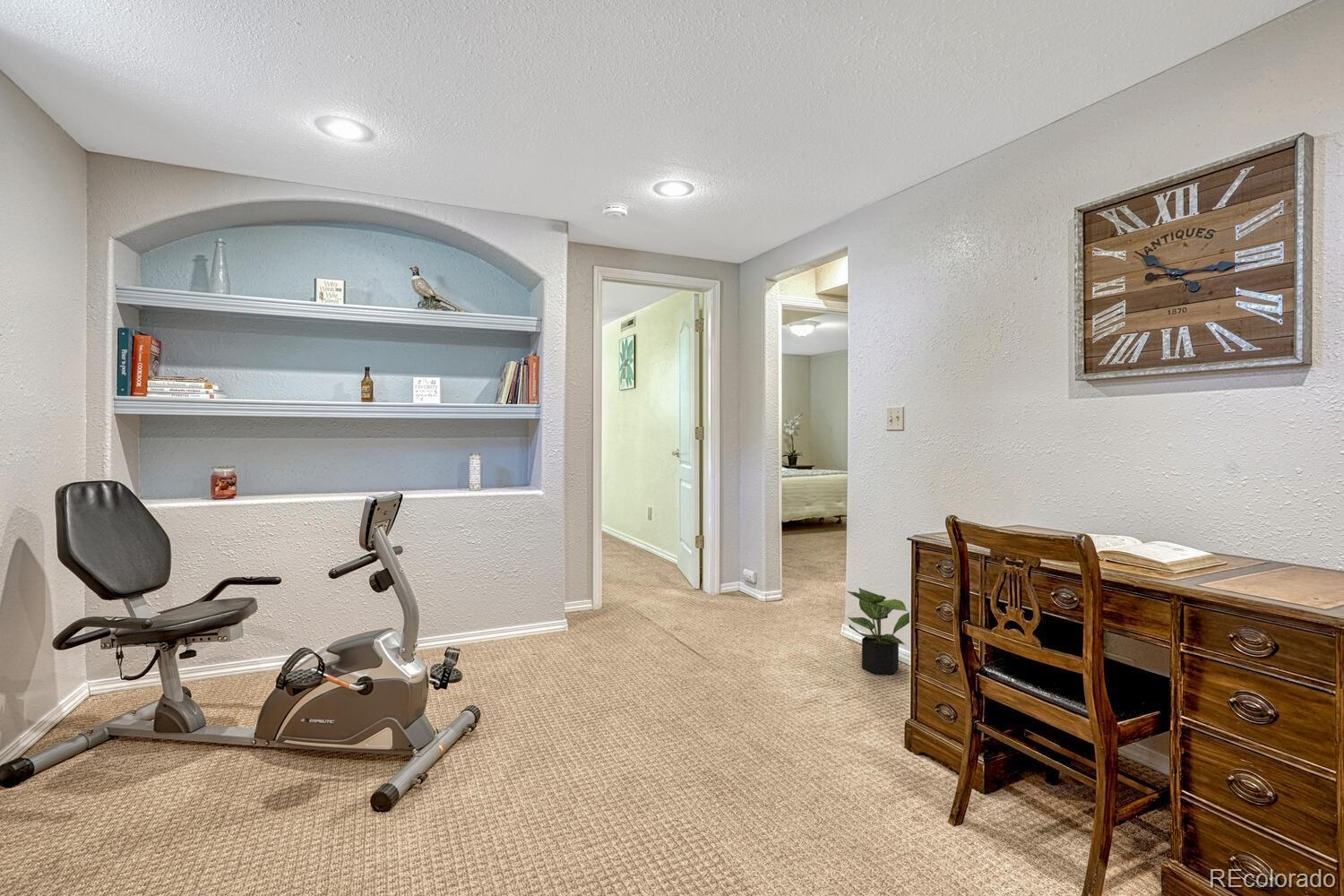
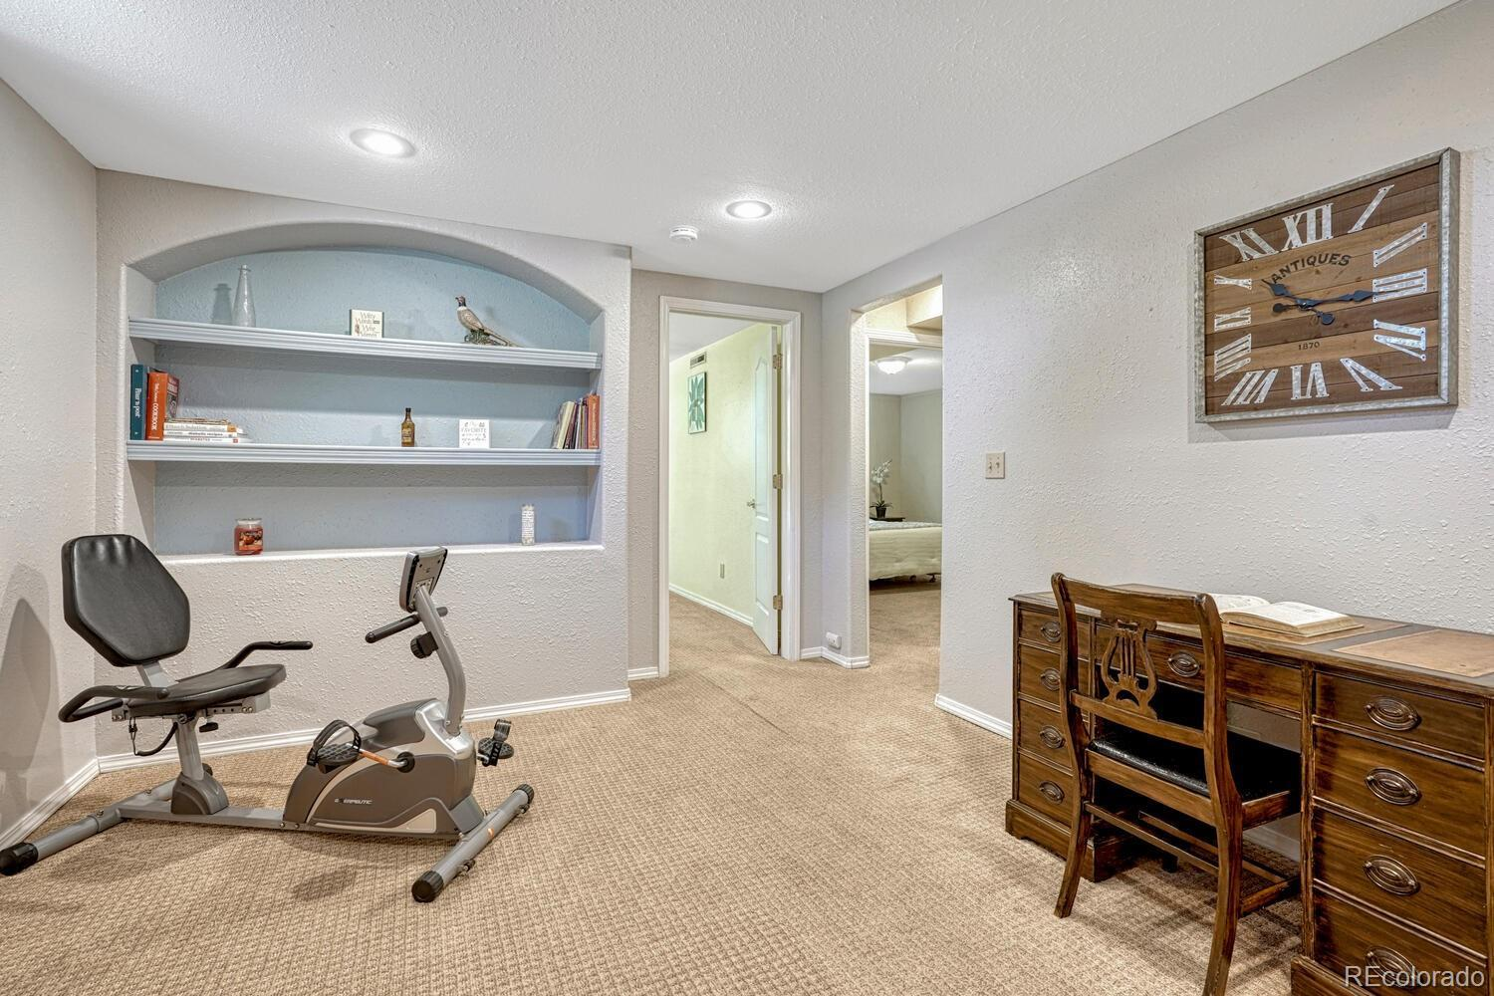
- potted plant [847,587,910,676]
